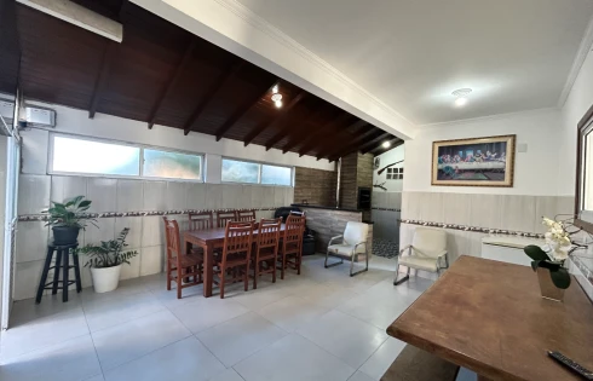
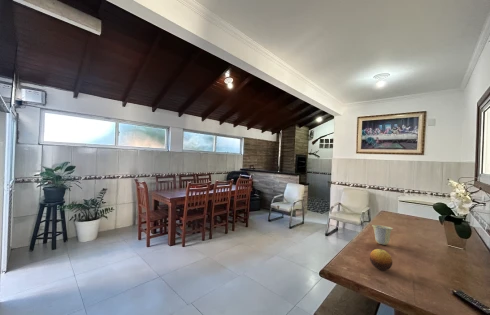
+ fruit [369,248,393,271]
+ cup [371,224,394,246]
